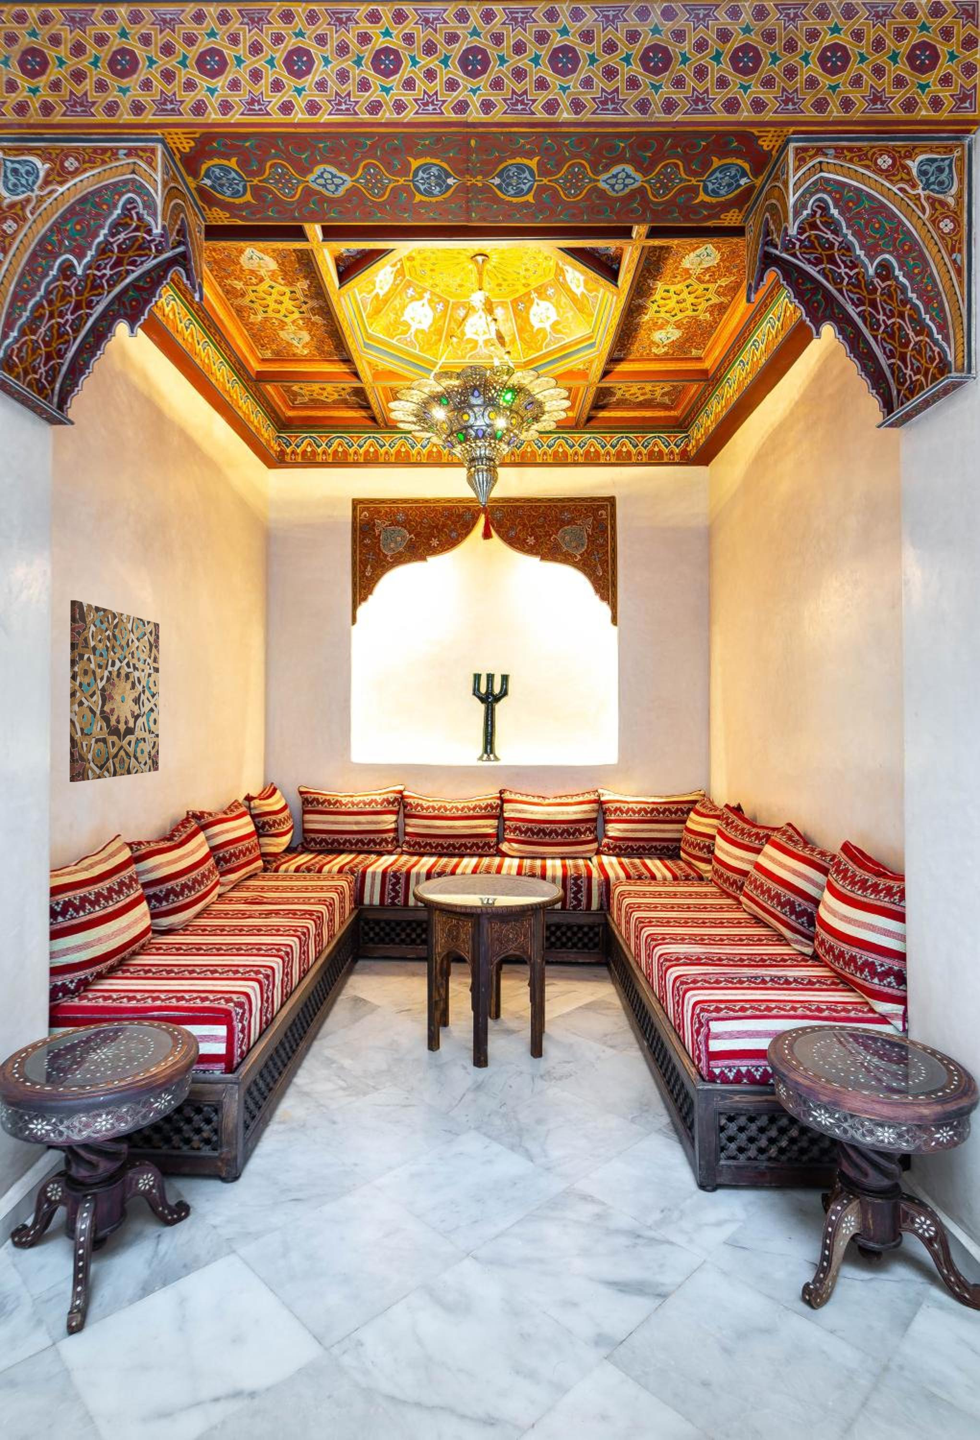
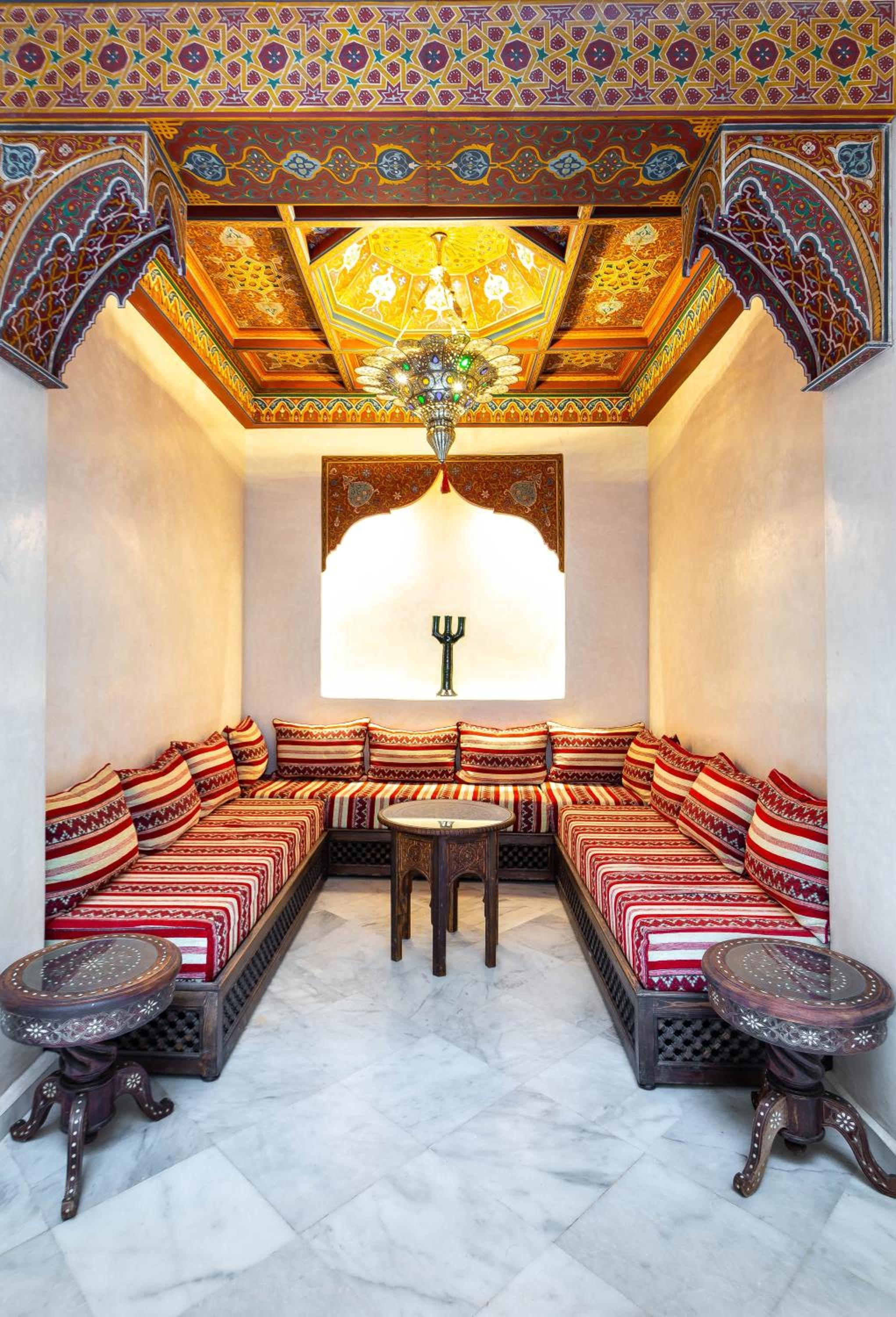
- wall art [69,599,160,783]
